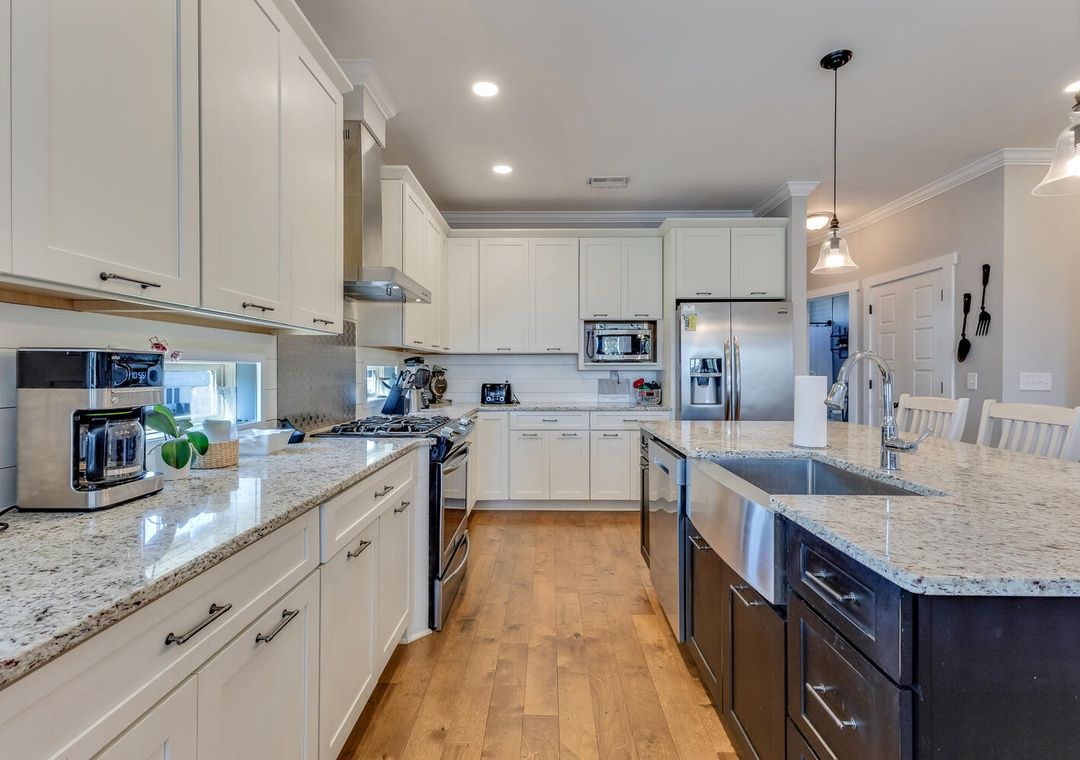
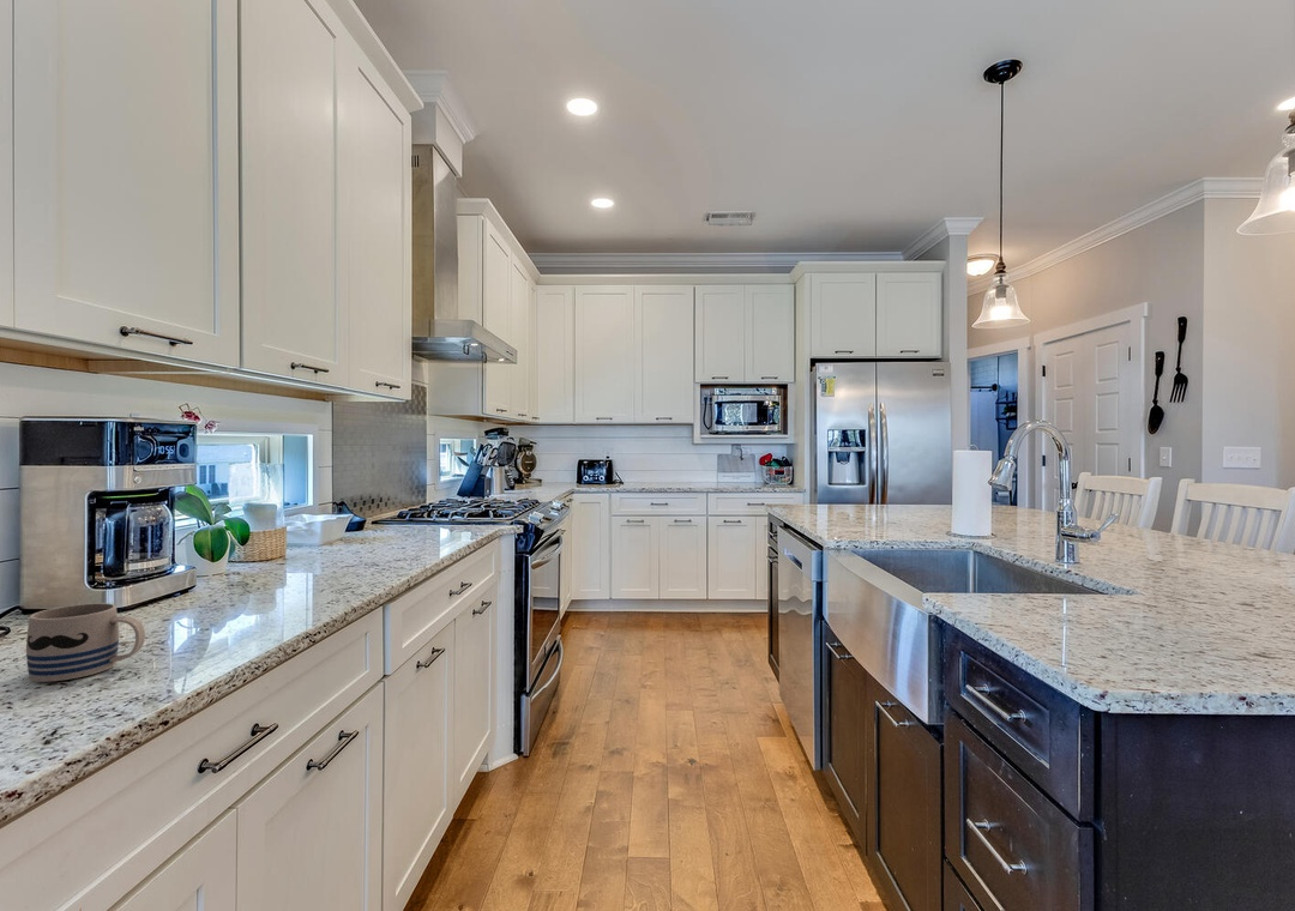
+ mug [25,602,146,683]
